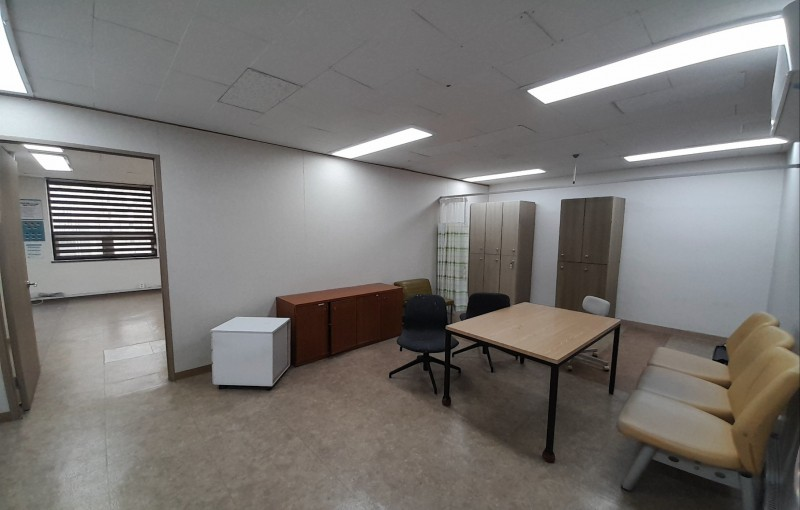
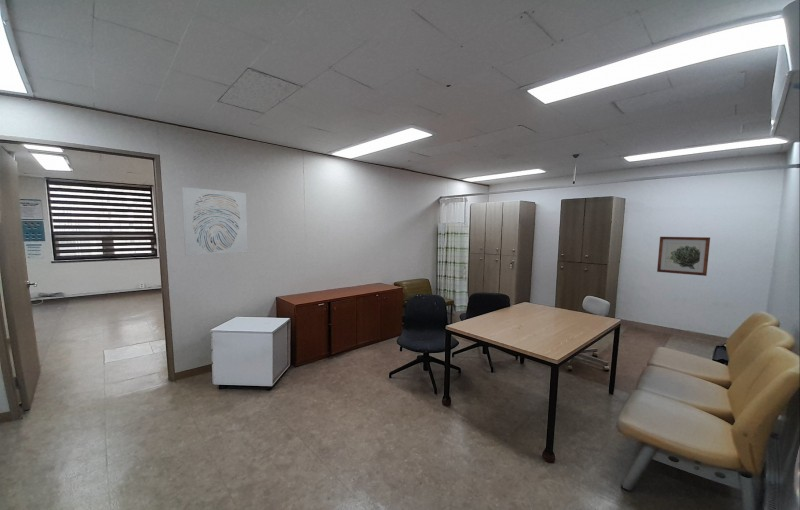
+ wall art [656,236,711,277]
+ wall art [181,186,249,256]
